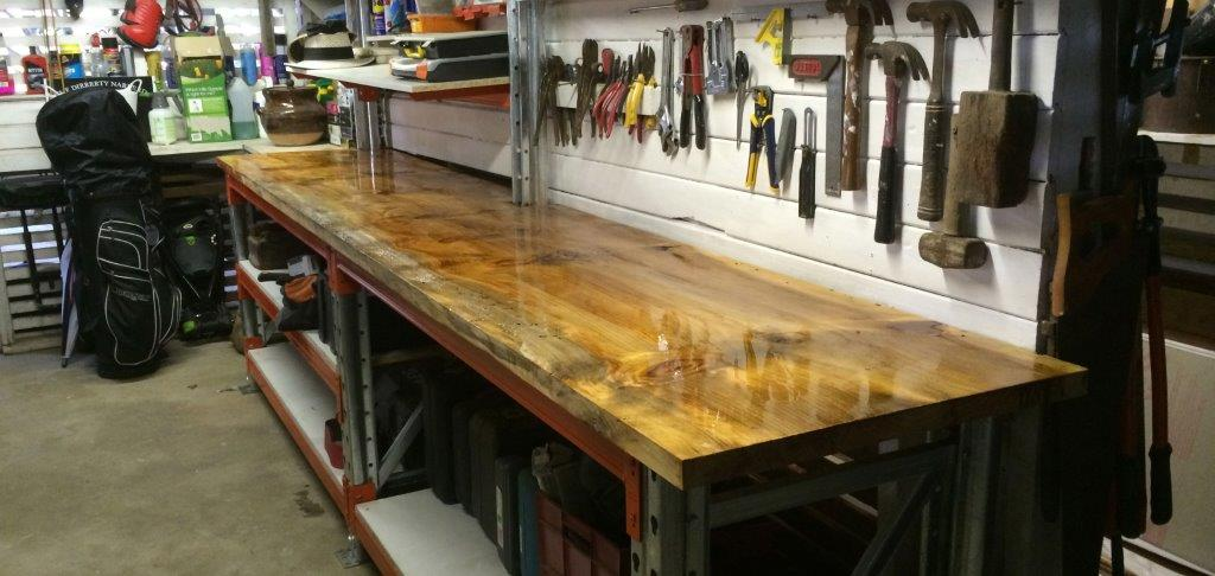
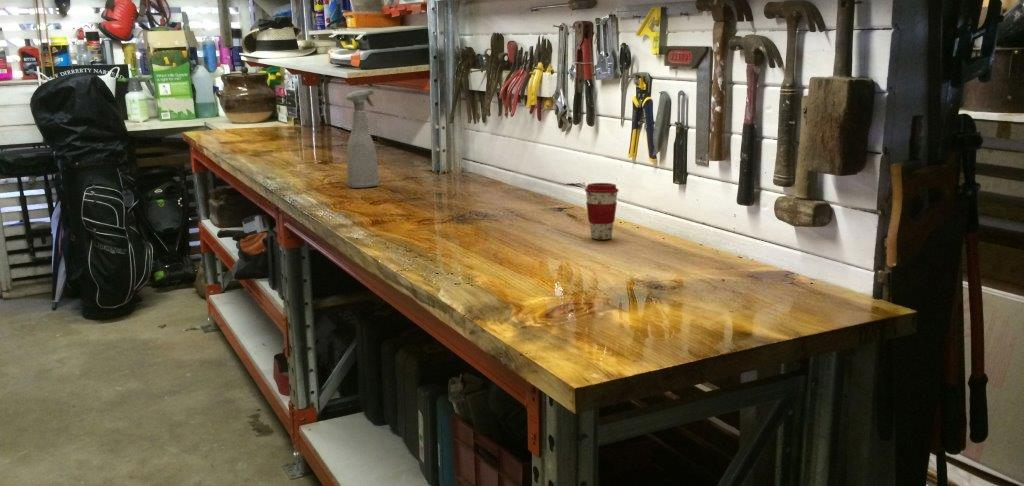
+ spray bottle [345,89,380,189]
+ coffee cup [584,182,620,241]
